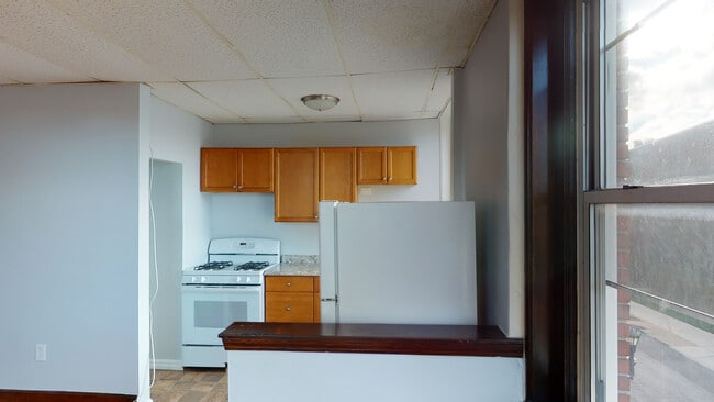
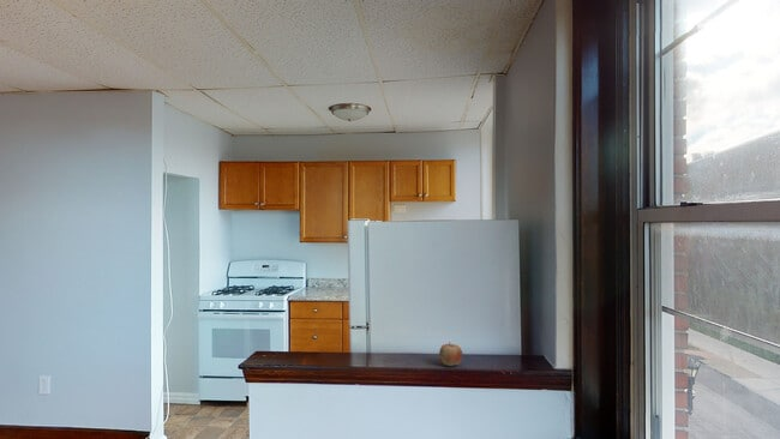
+ apple [438,341,463,367]
